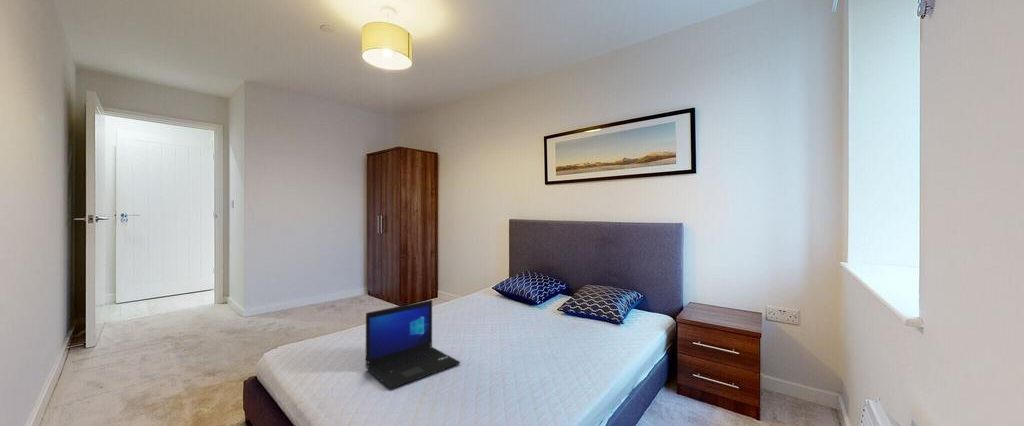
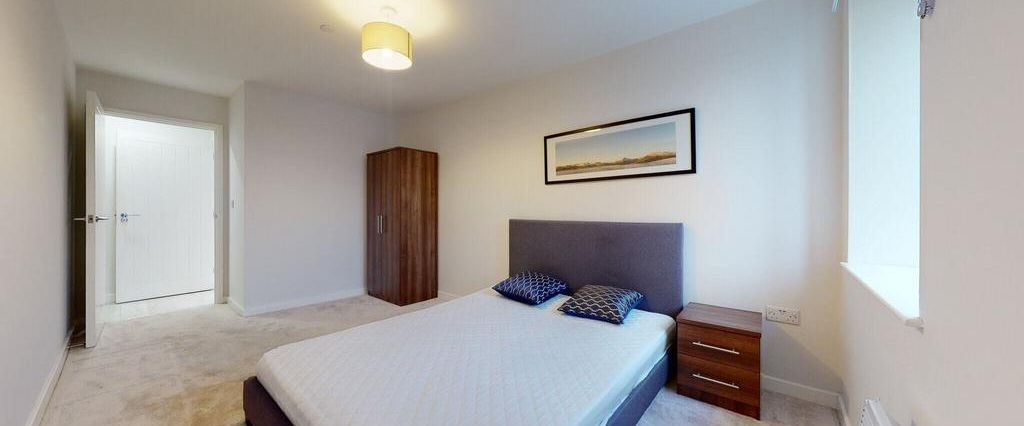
- laptop [364,299,461,390]
